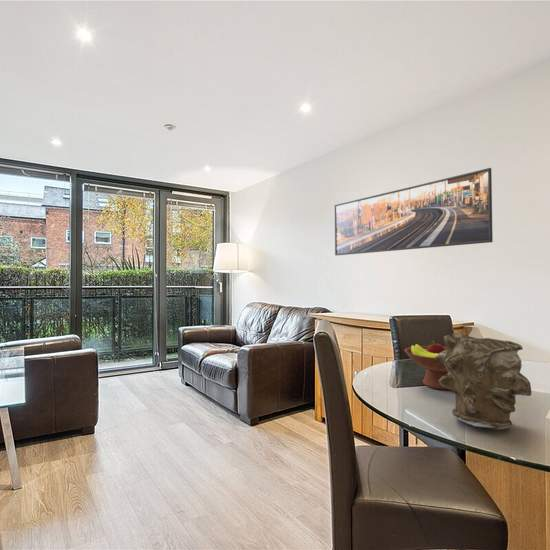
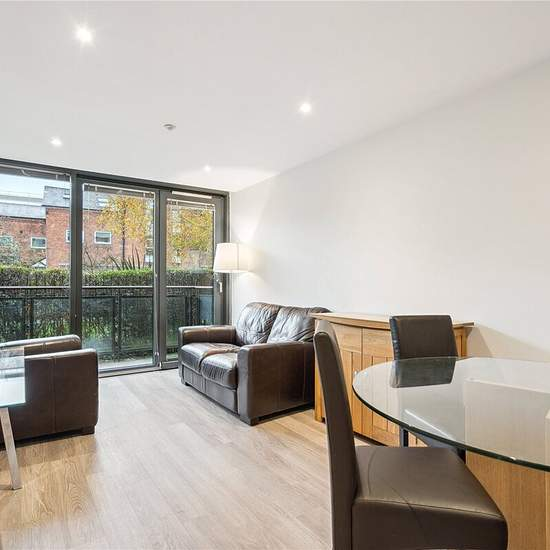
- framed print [334,167,494,256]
- fruit bowl [403,340,449,391]
- vase [435,331,533,431]
